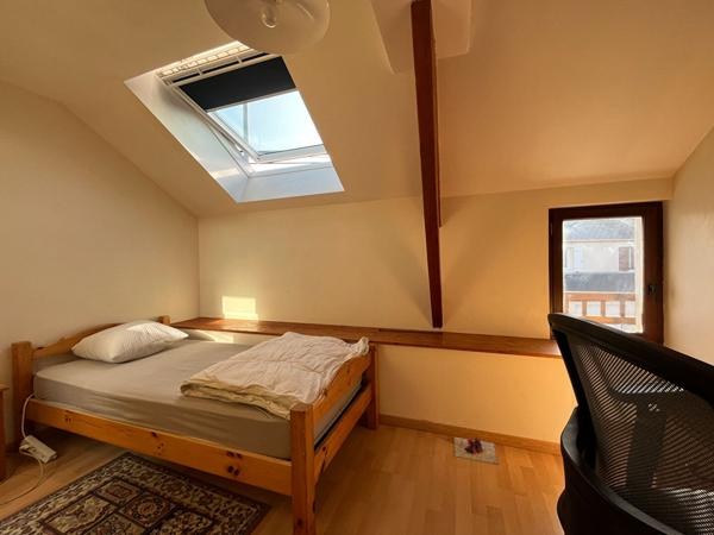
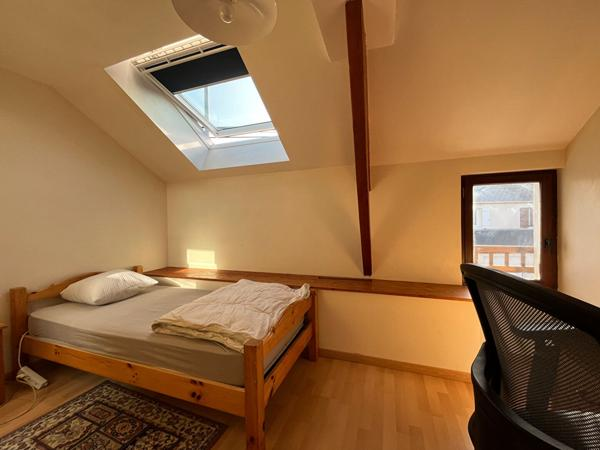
- slippers [453,435,500,465]
